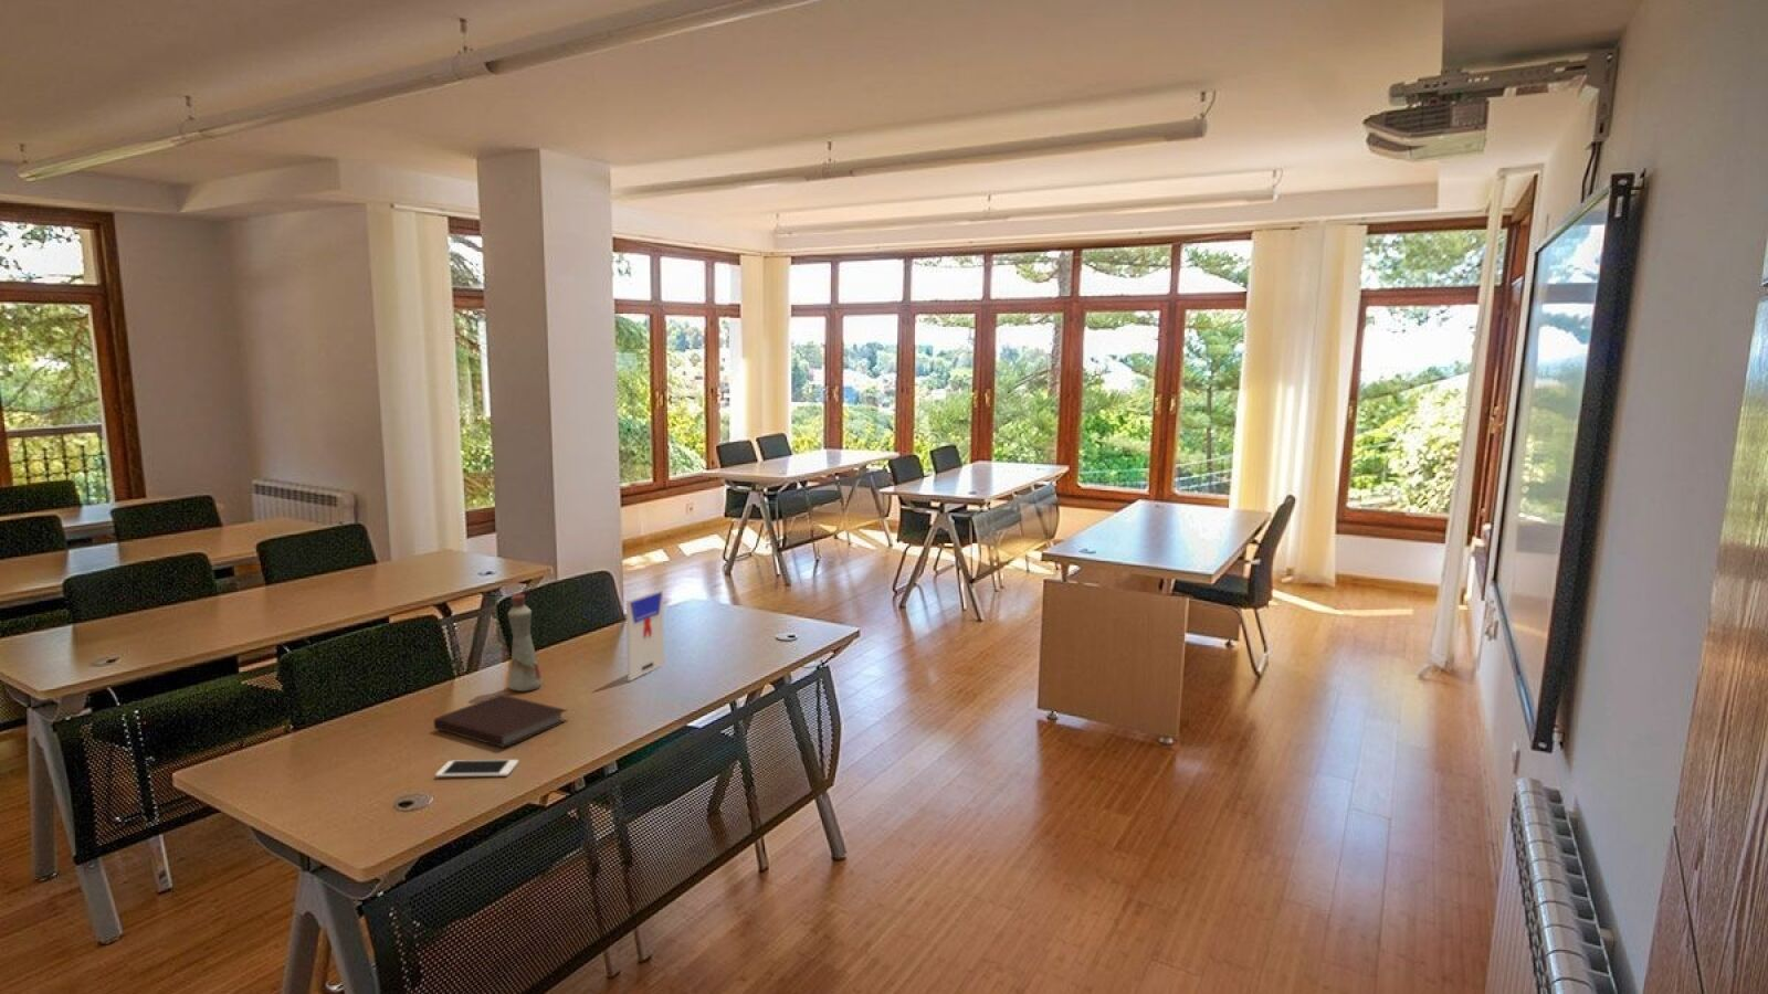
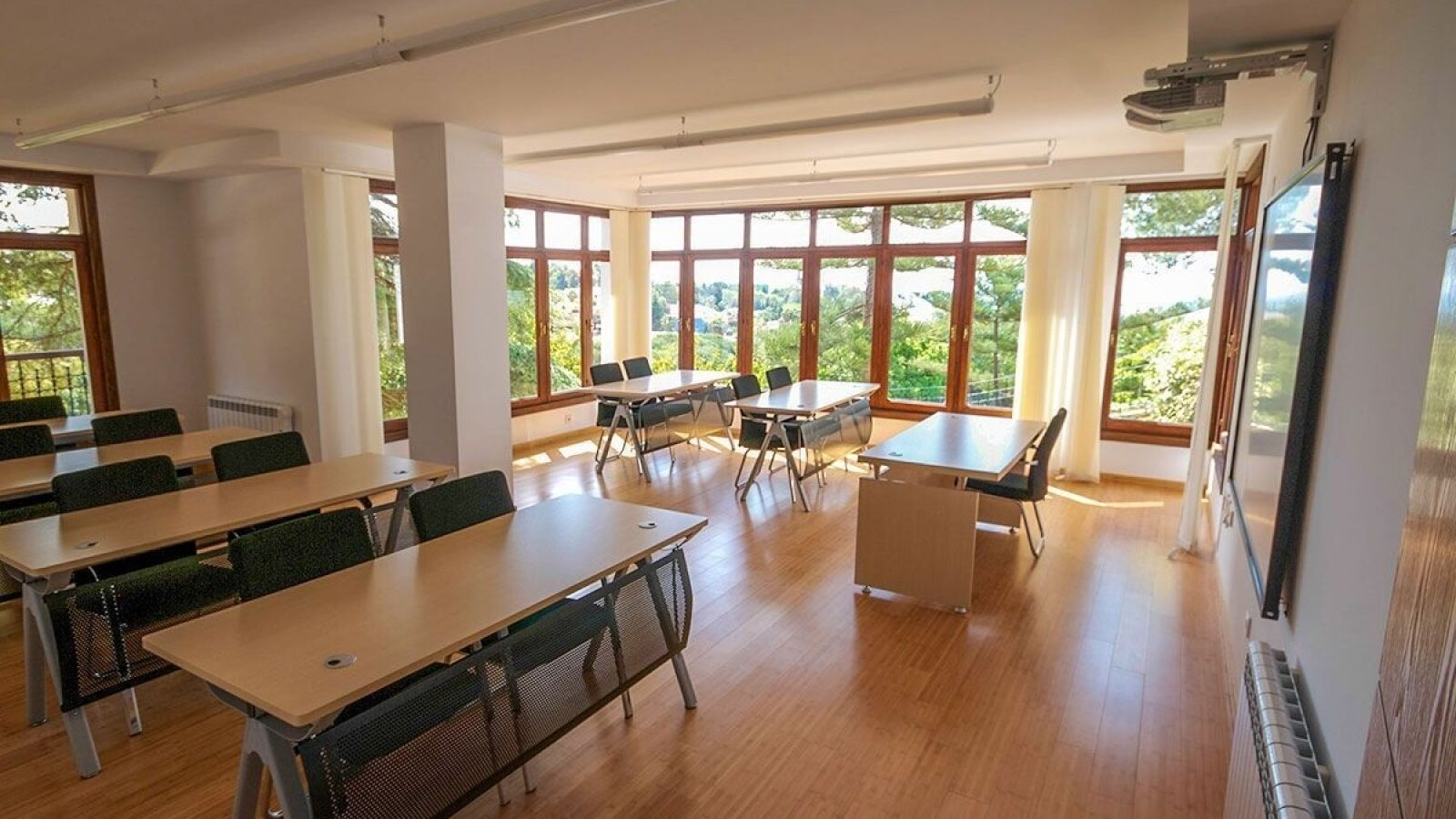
- book [625,589,665,681]
- cell phone [435,759,520,779]
- notebook [433,693,568,749]
- bottle [508,592,543,693]
